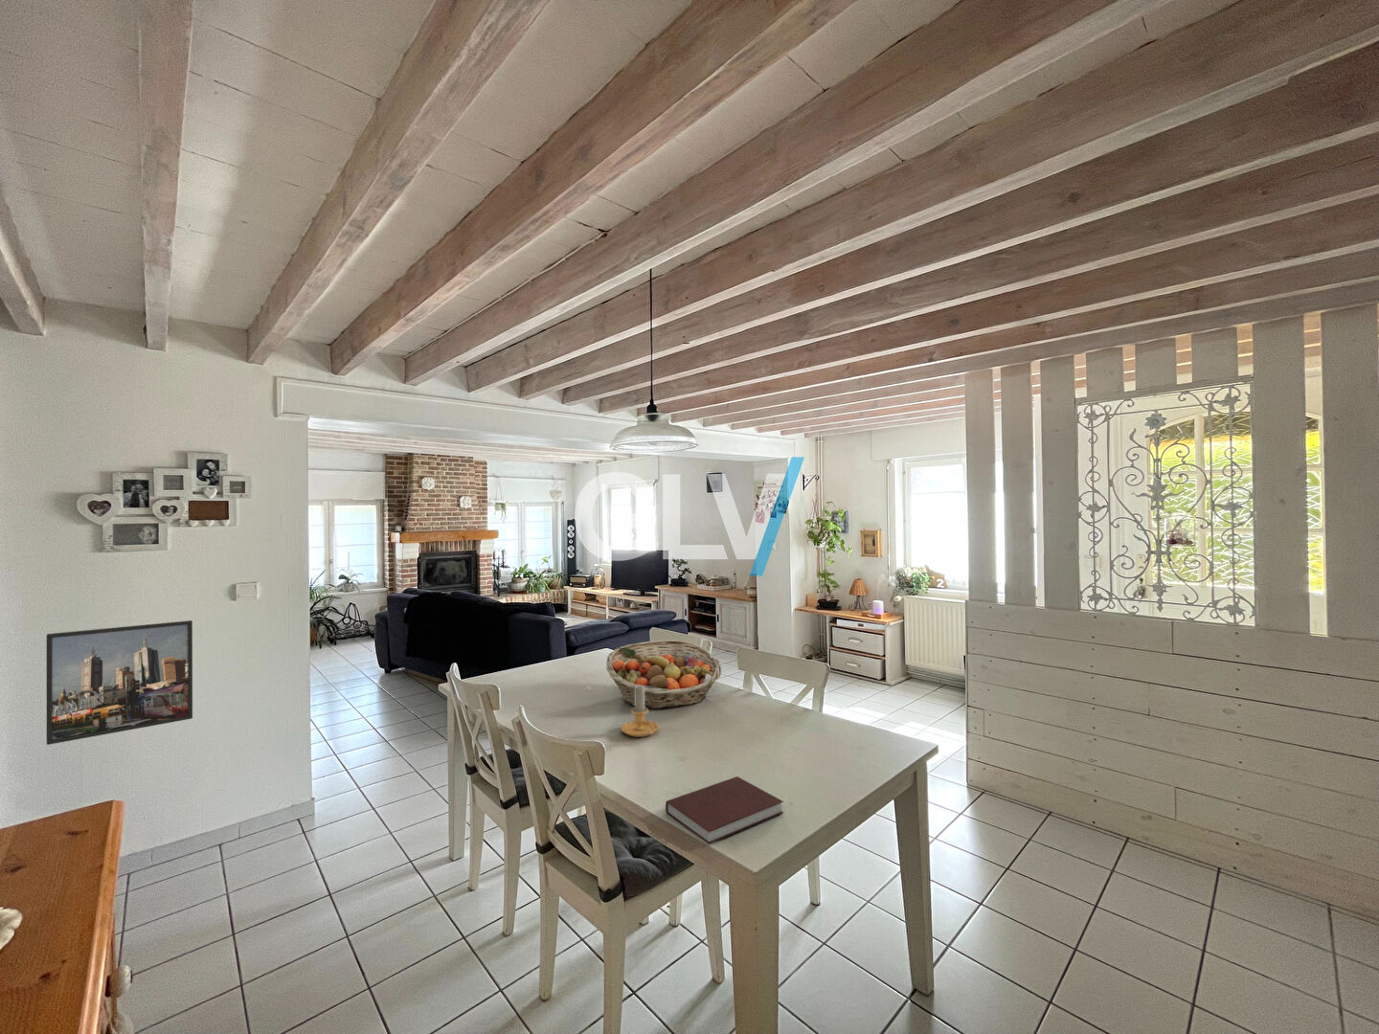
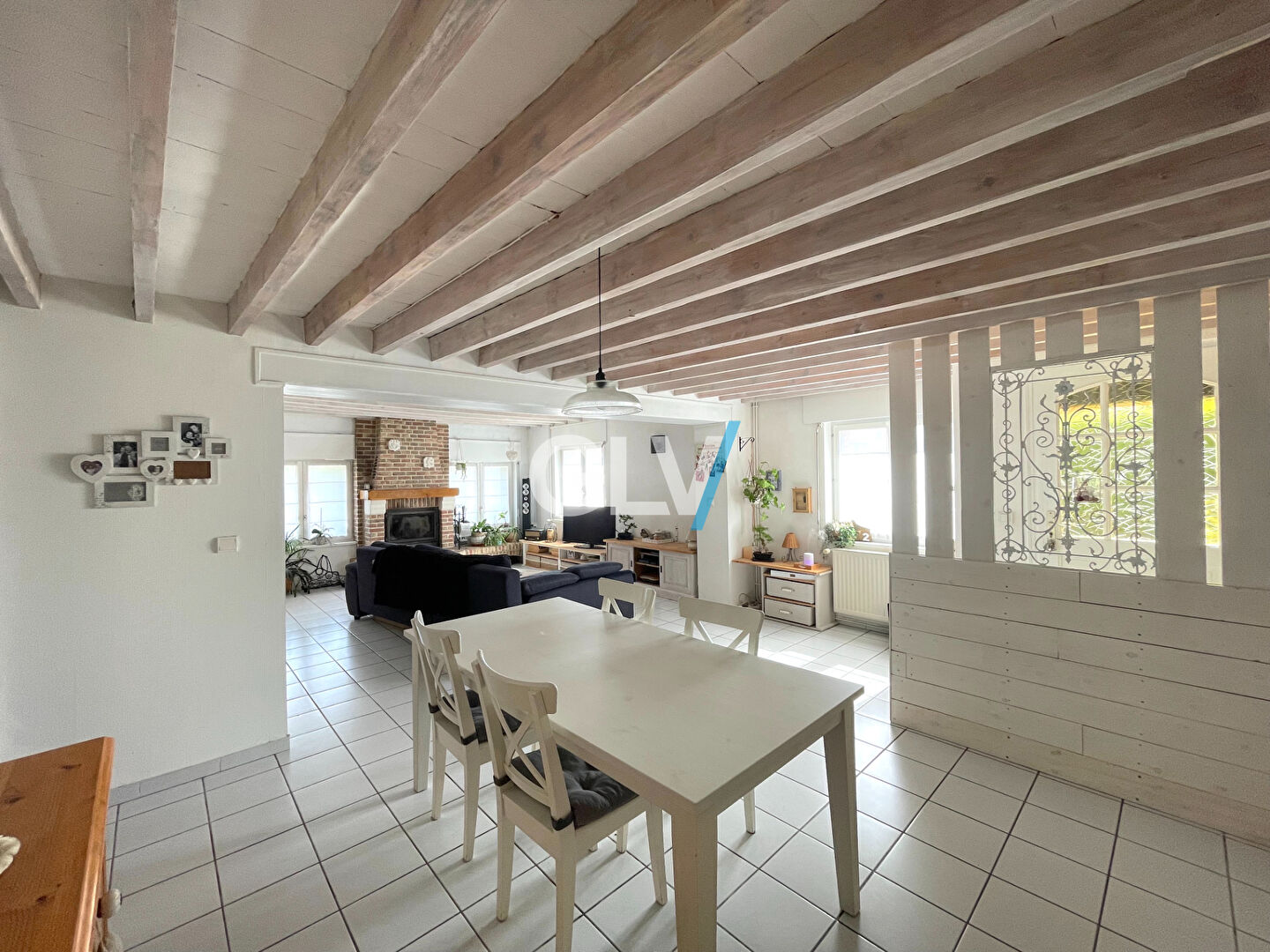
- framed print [46,619,193,746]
- notebook [665,775,784,844]
- candle [620,684,660,739]
- fruit basket [605,640,722,709]
